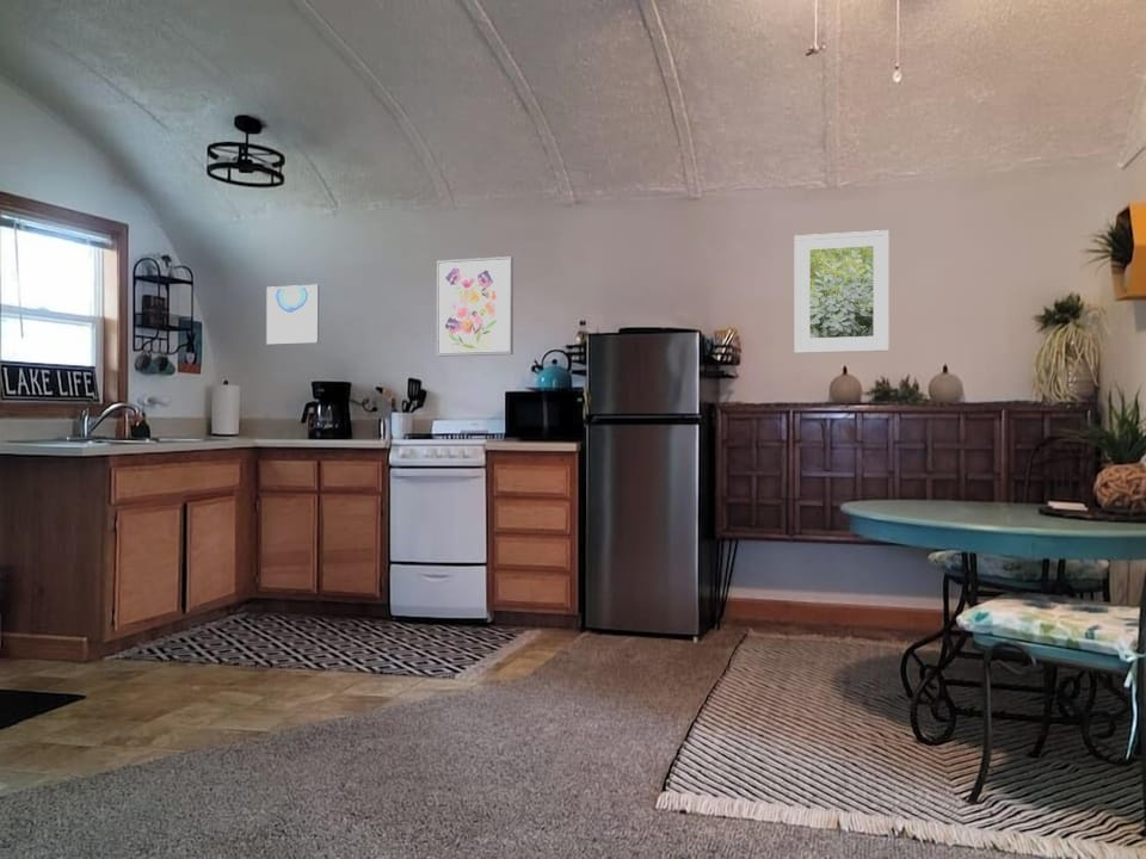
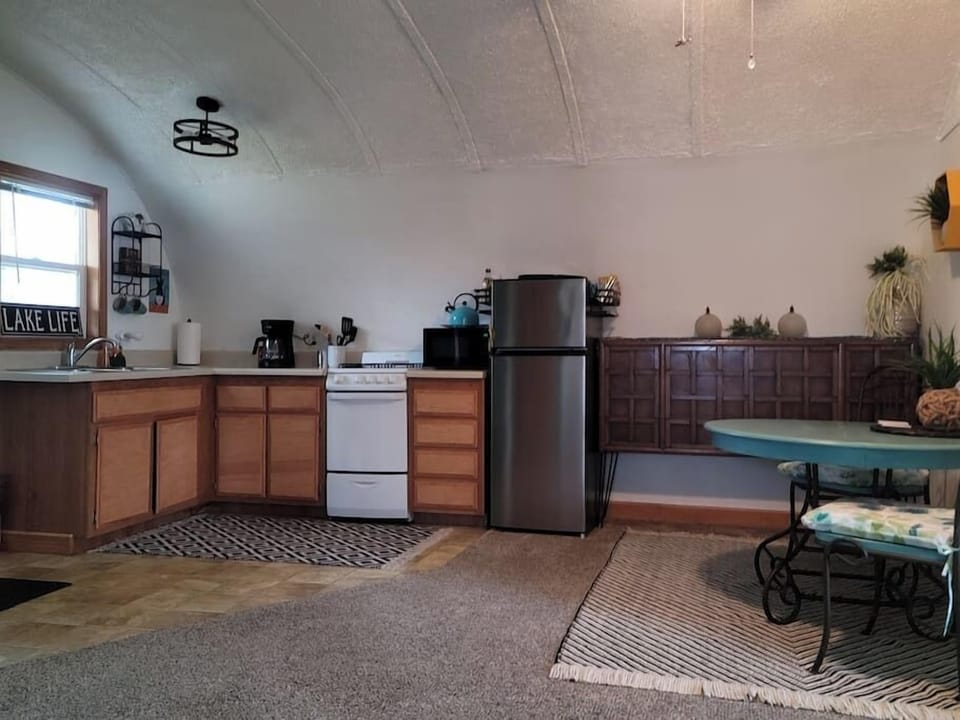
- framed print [794,229,891,354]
- wall art [265,284,320,346]
- wall art [436,255,515,358]
